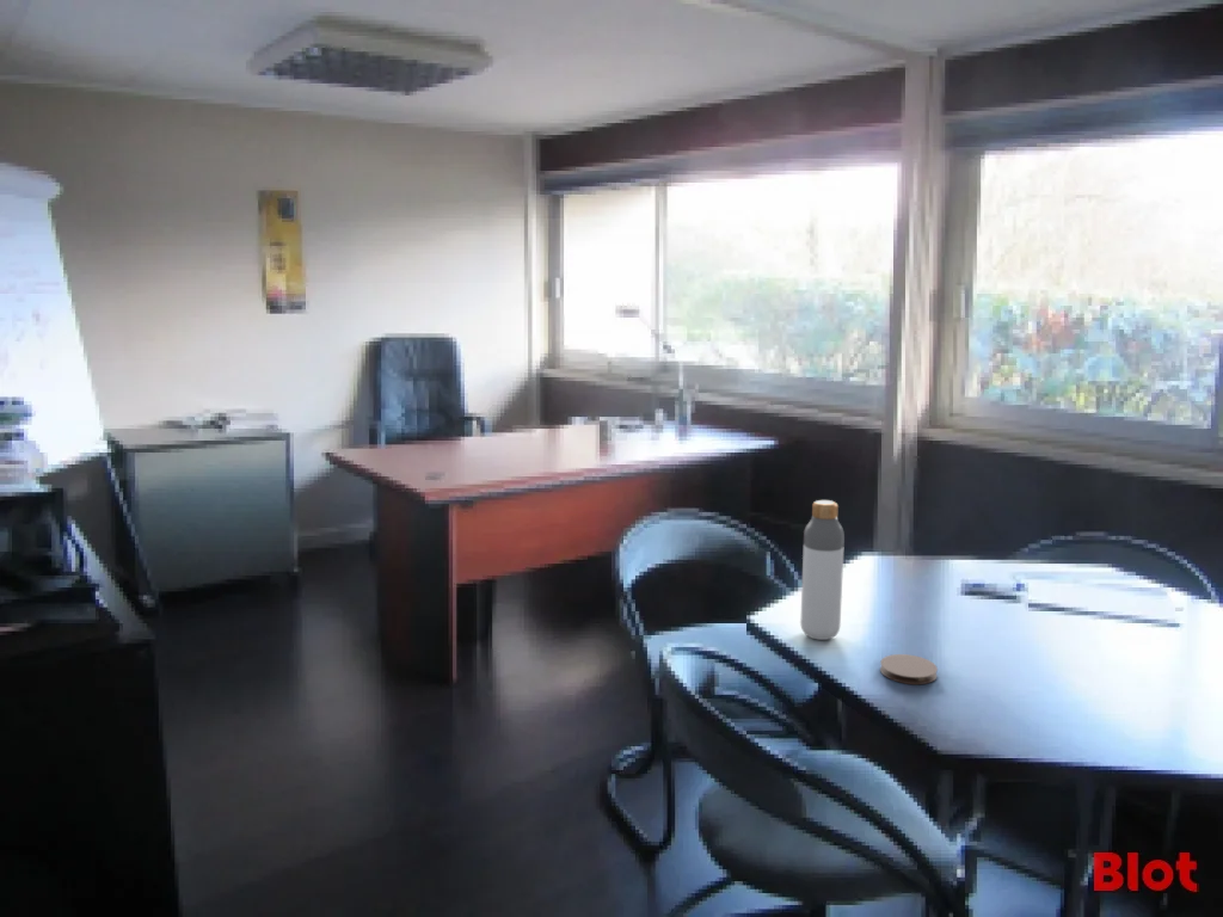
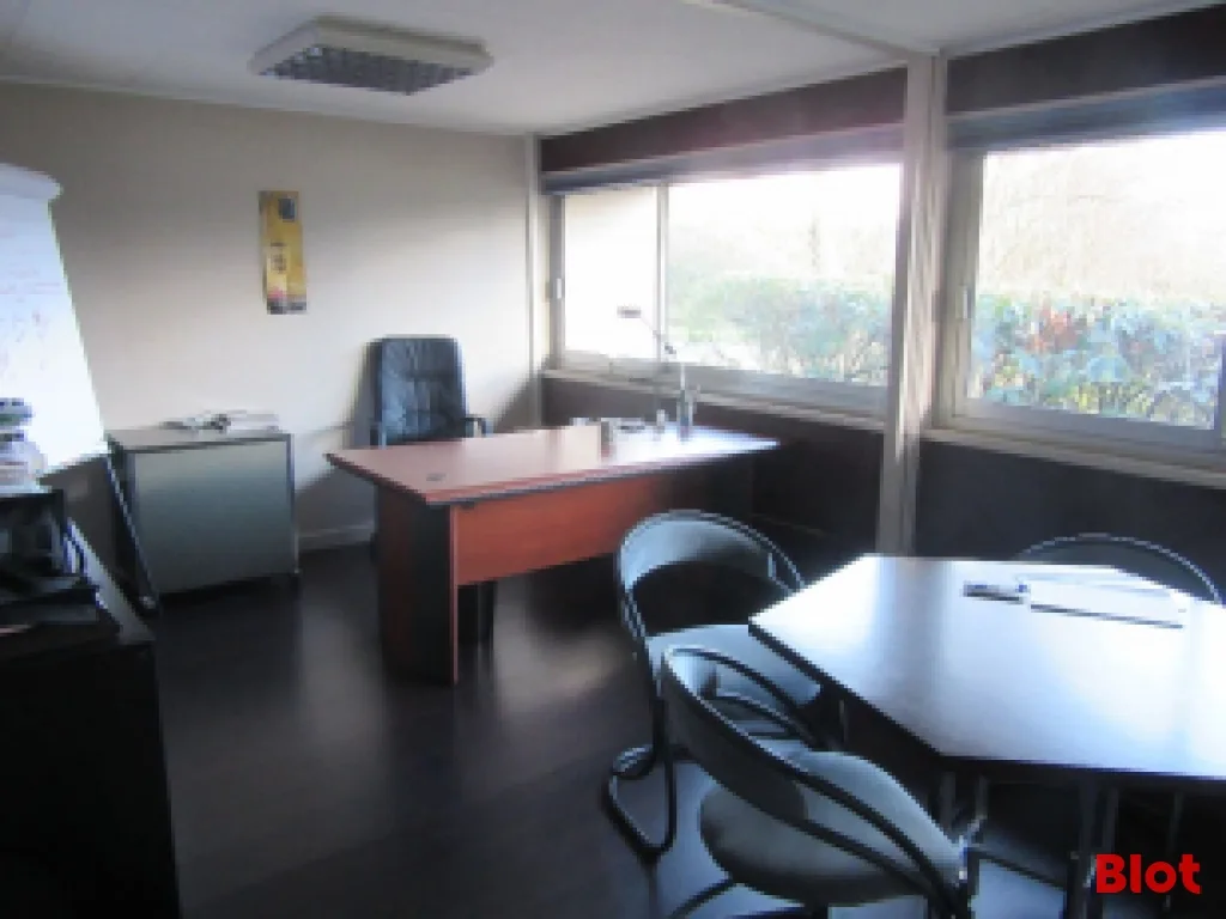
- bottle [799,499,846,641]
- coaster [879,653,939,685]
